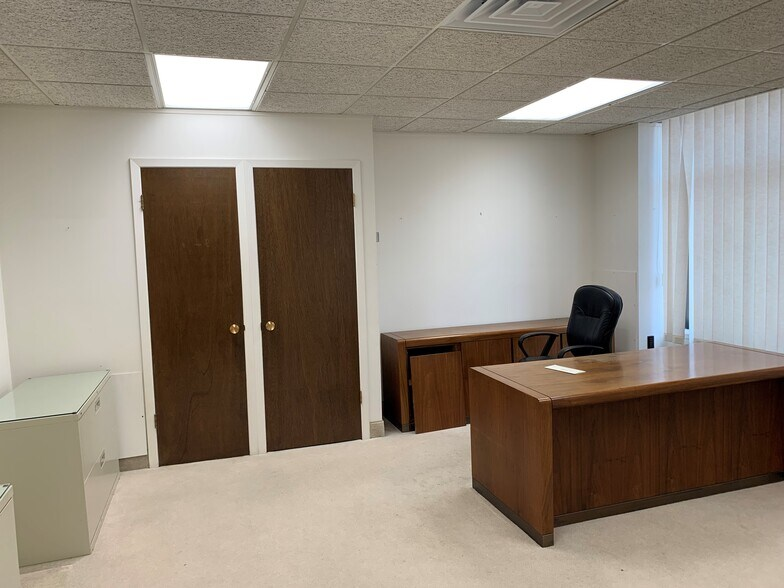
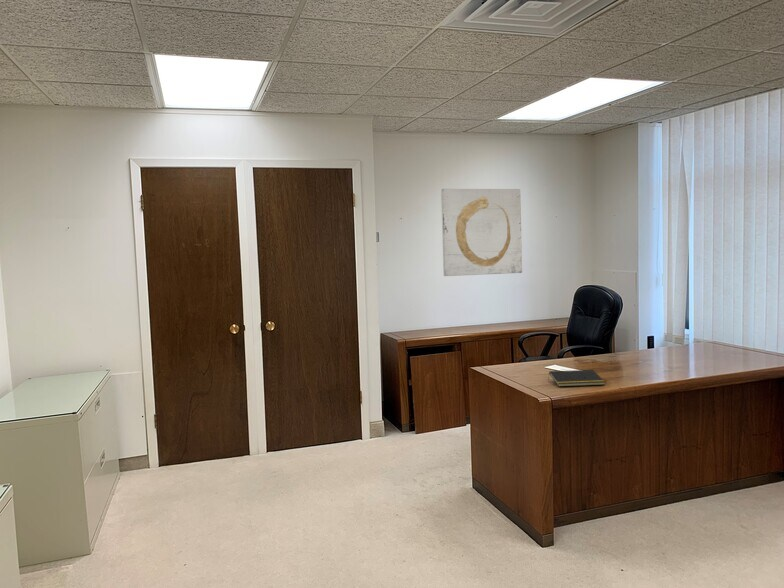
+ wall art [440,188,523,277]
+ notepad [547,369,606,387]
